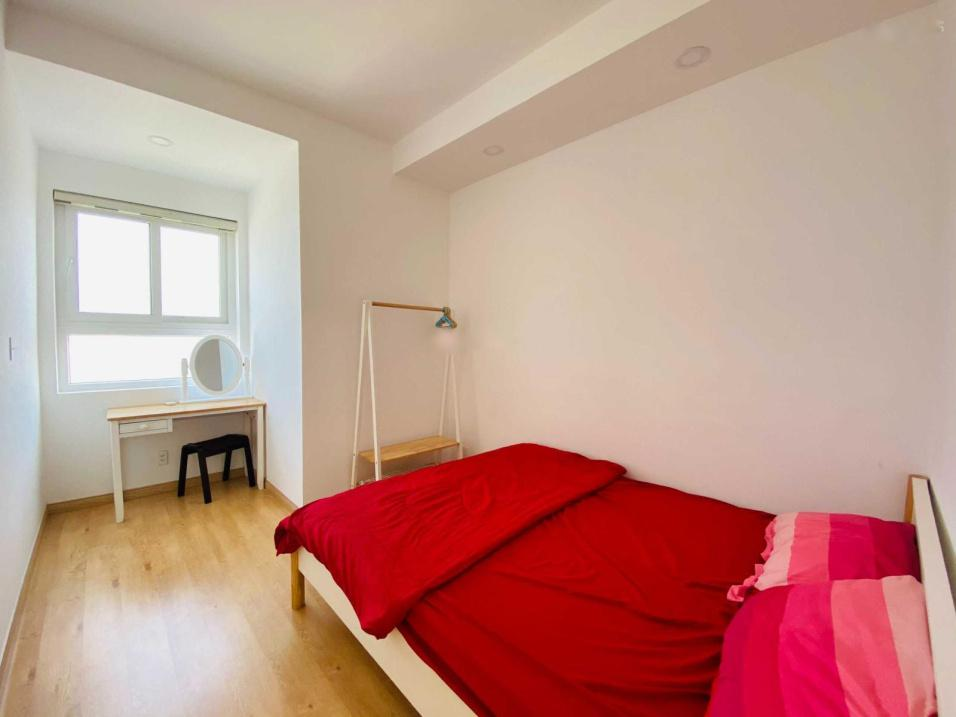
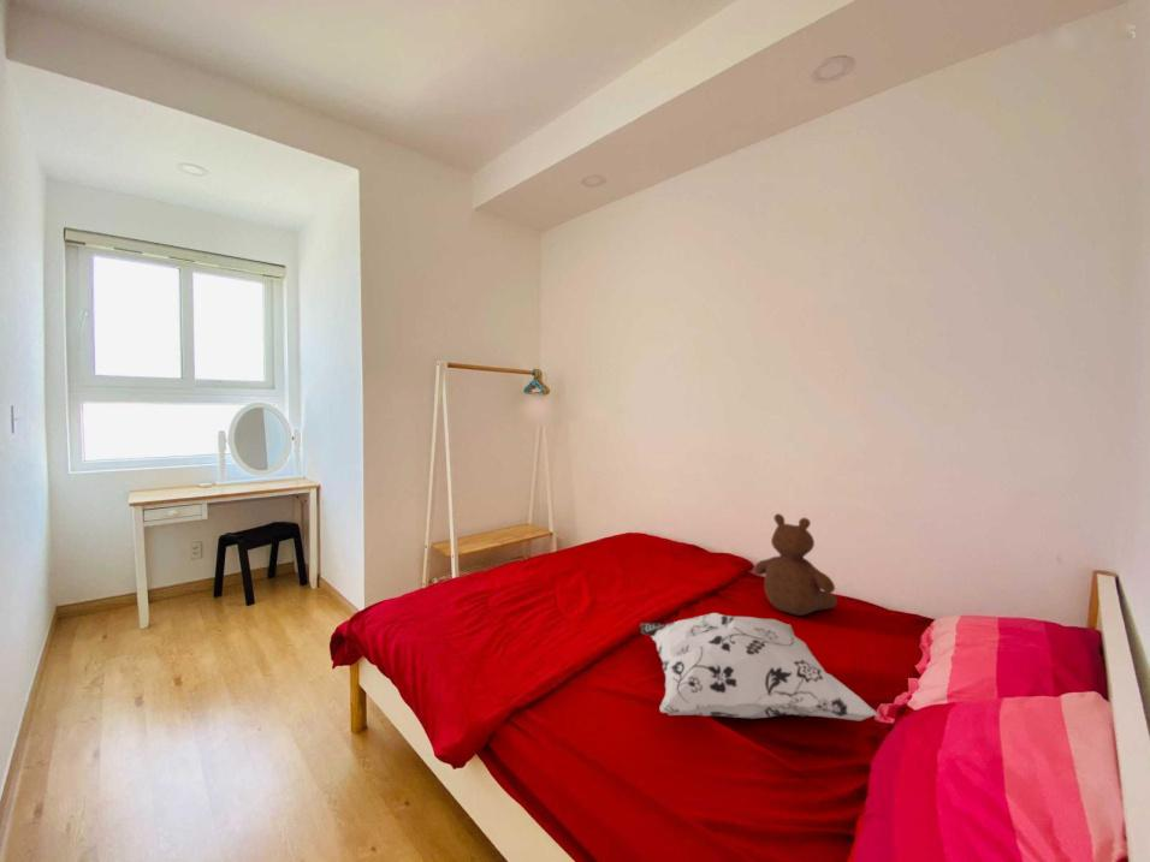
+ decorative pillow [639,612,879,723]
+ teddy bear [753,512,838,617]
